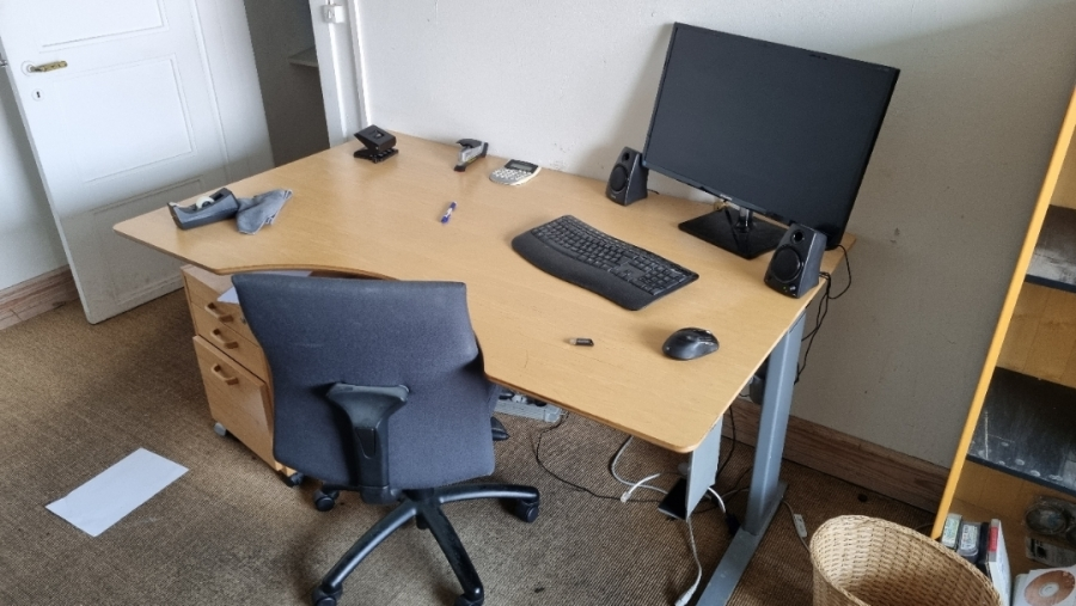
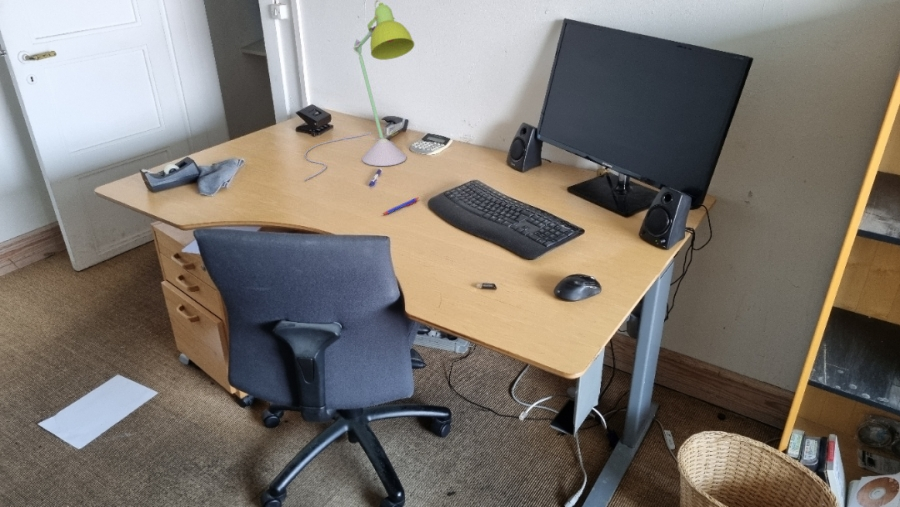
+ desk lamp [303,0,415,181]
+ pen [381,197,420,216]
